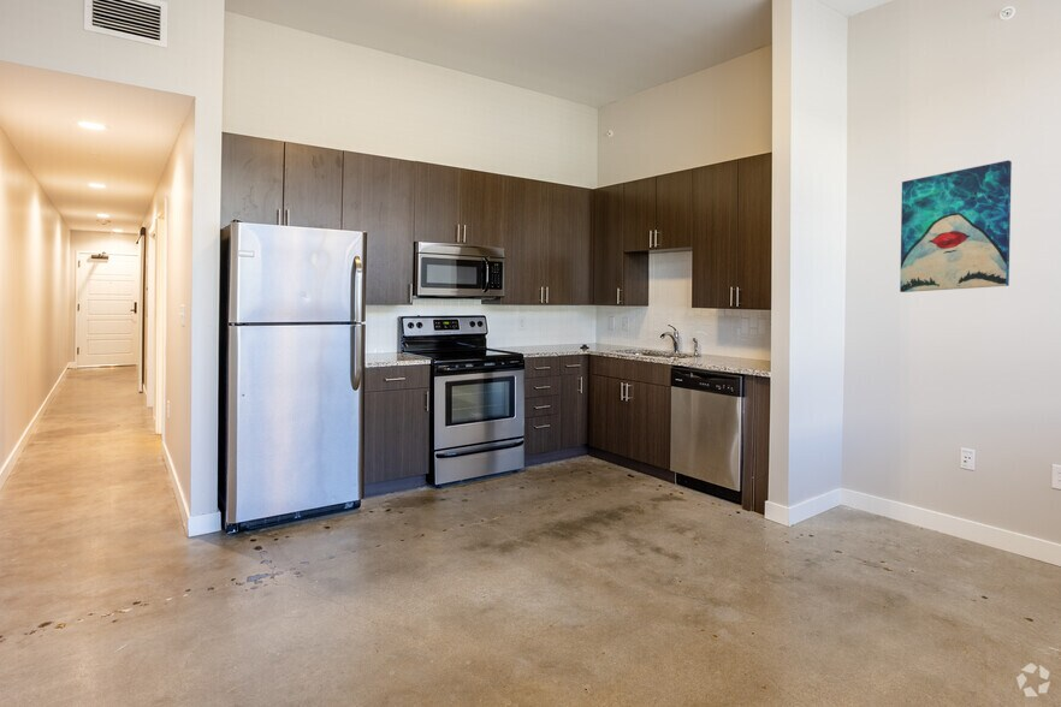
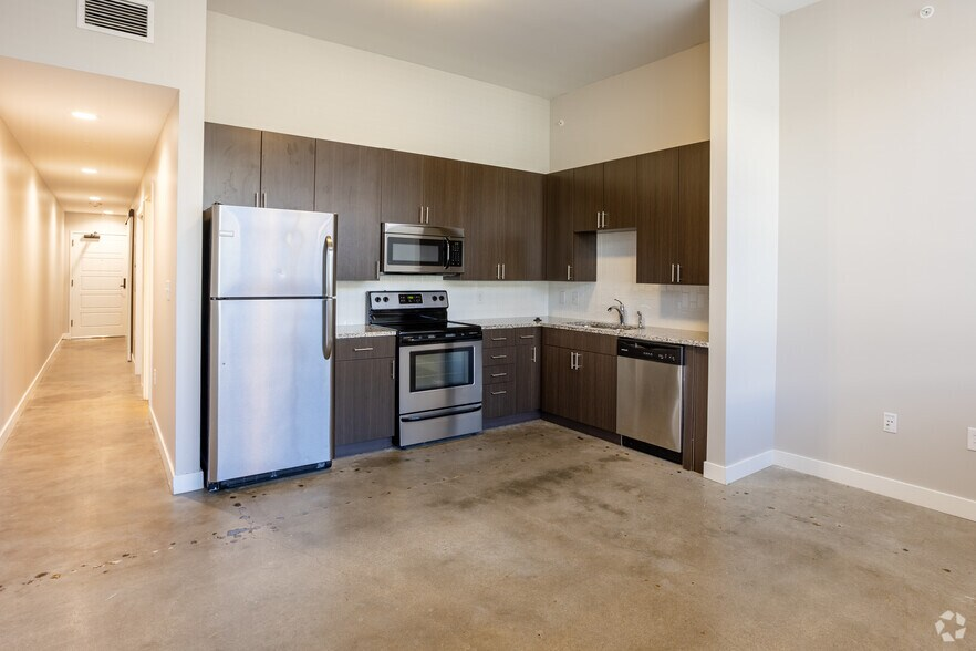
- wall art [899,160,1013,293]
